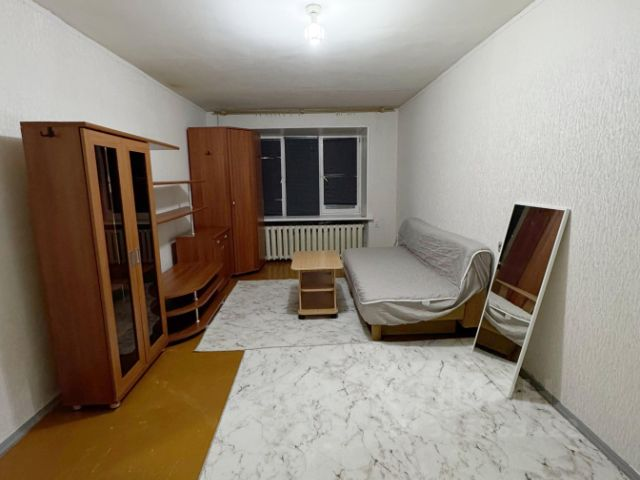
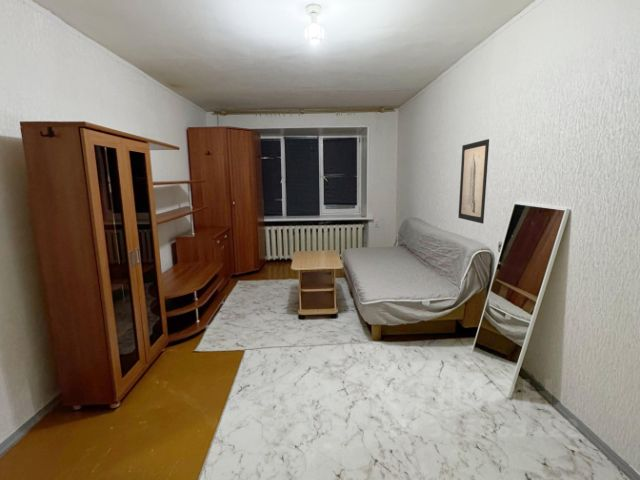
+ wall art [457,138,490,224]
